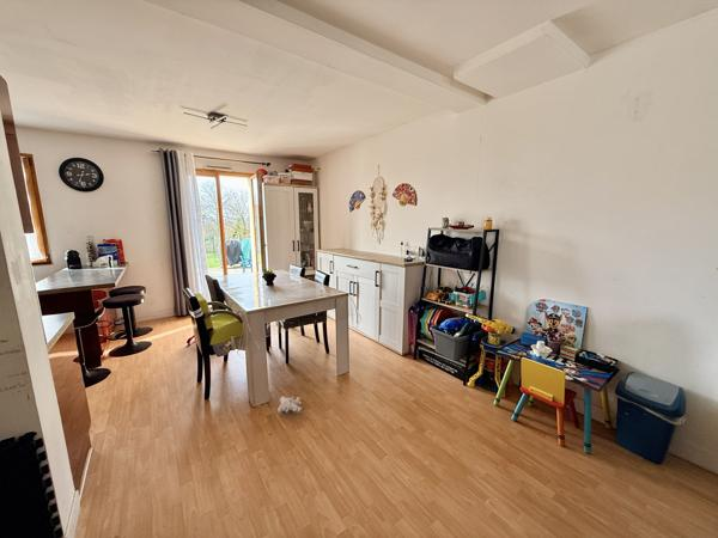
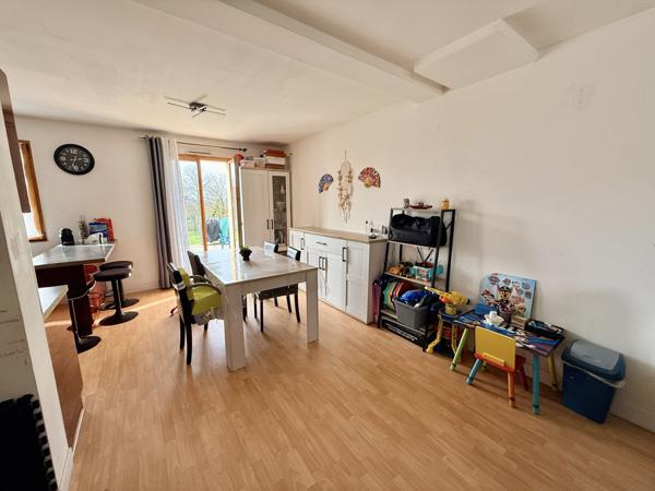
- plush toy [267,396,303,435]
